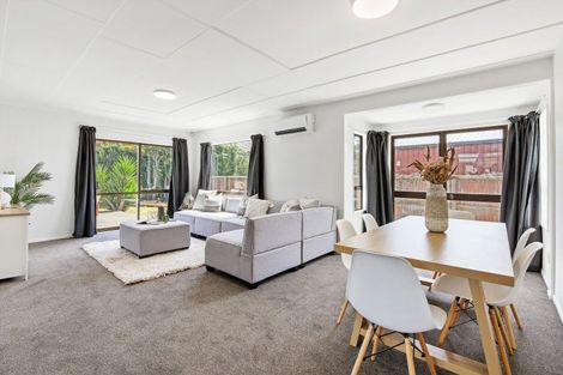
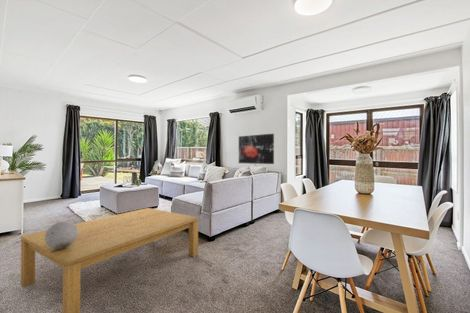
+ wall art [238,133,275,165]
+ coffee table [20,207,199,313]
+ decorative sphere [45,220,78,249]
